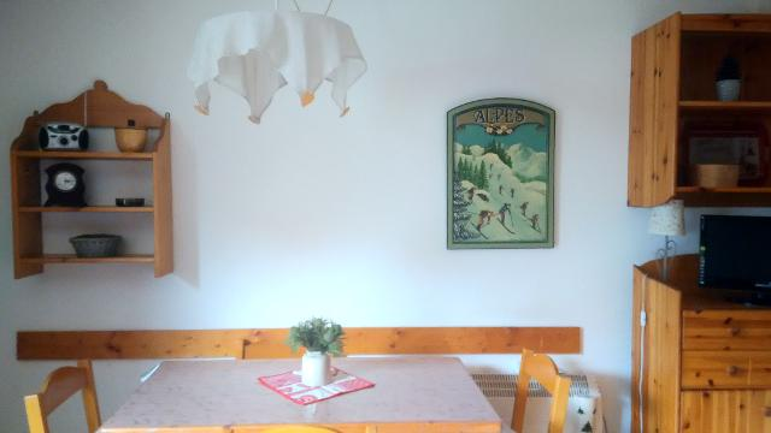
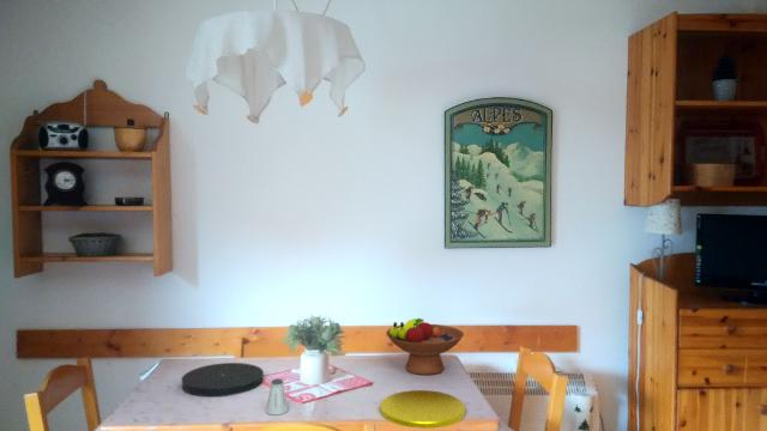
+ plate [181,362,265,397]
+ plate [379,389,466,430]
+ saltshaker [265,378,290,417]
+ fruit bowl [385,317,465,376]
